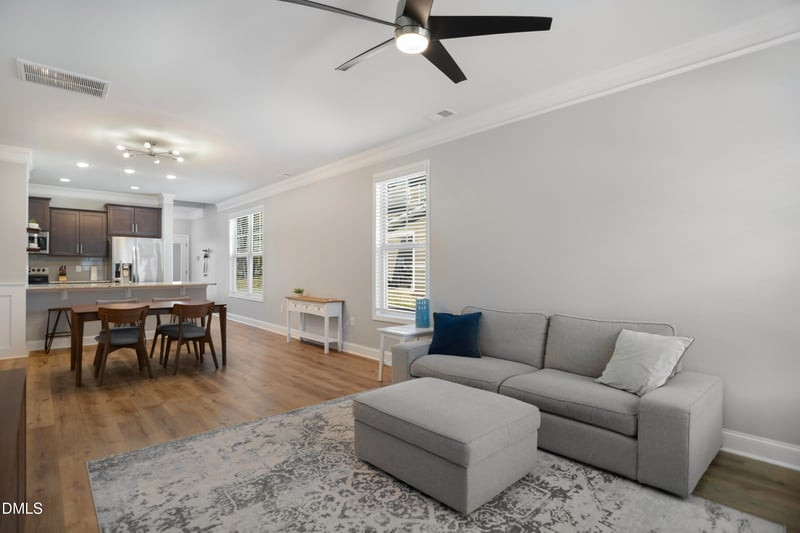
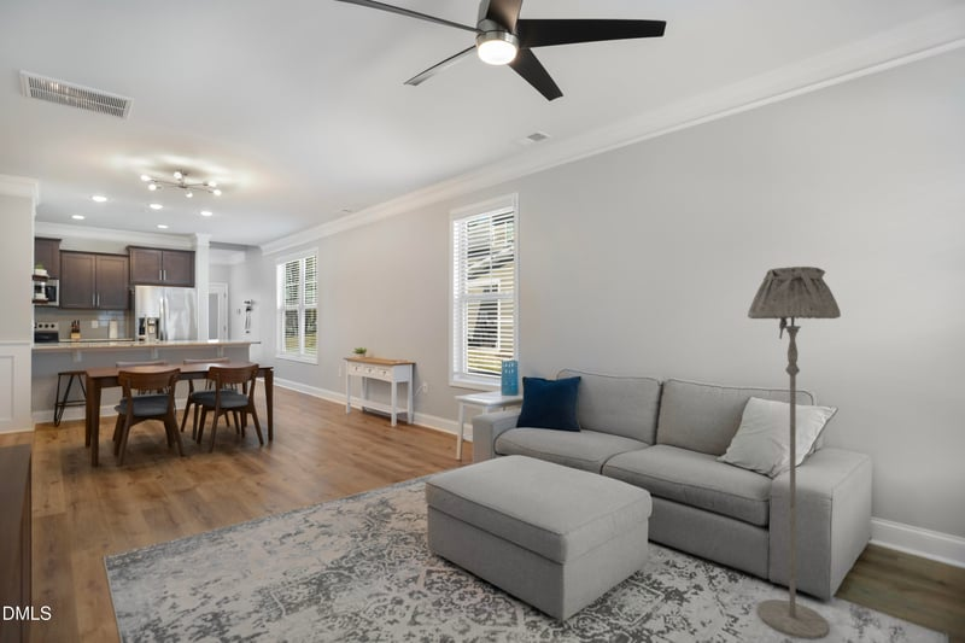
+ floor lamp [747,265,842,641]
